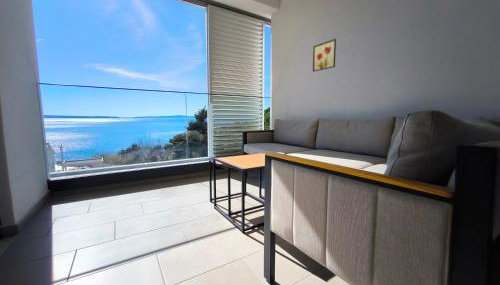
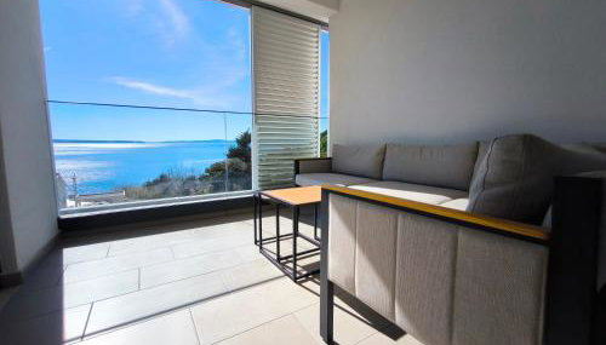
- wall art [312,38,337,73]
